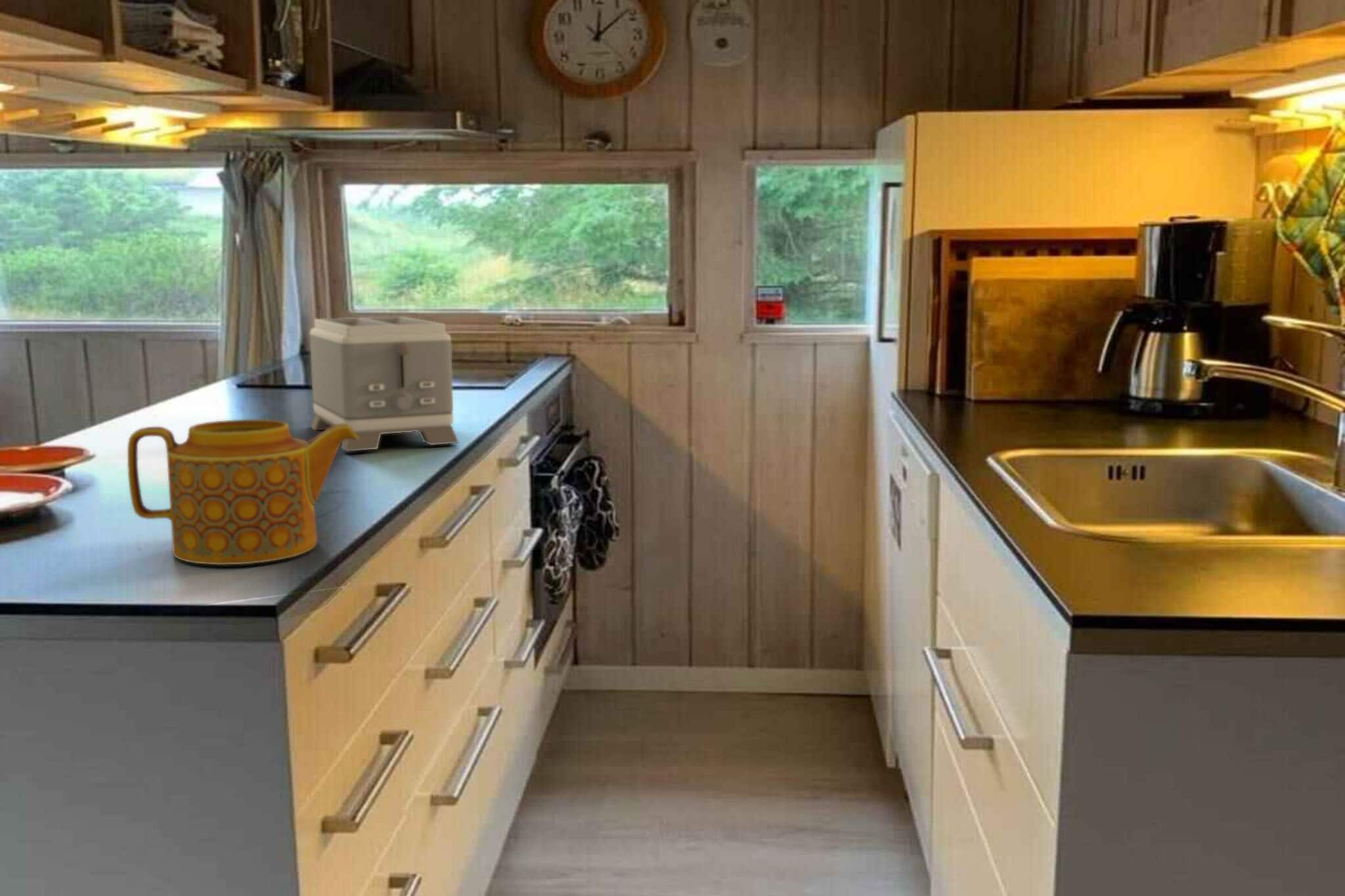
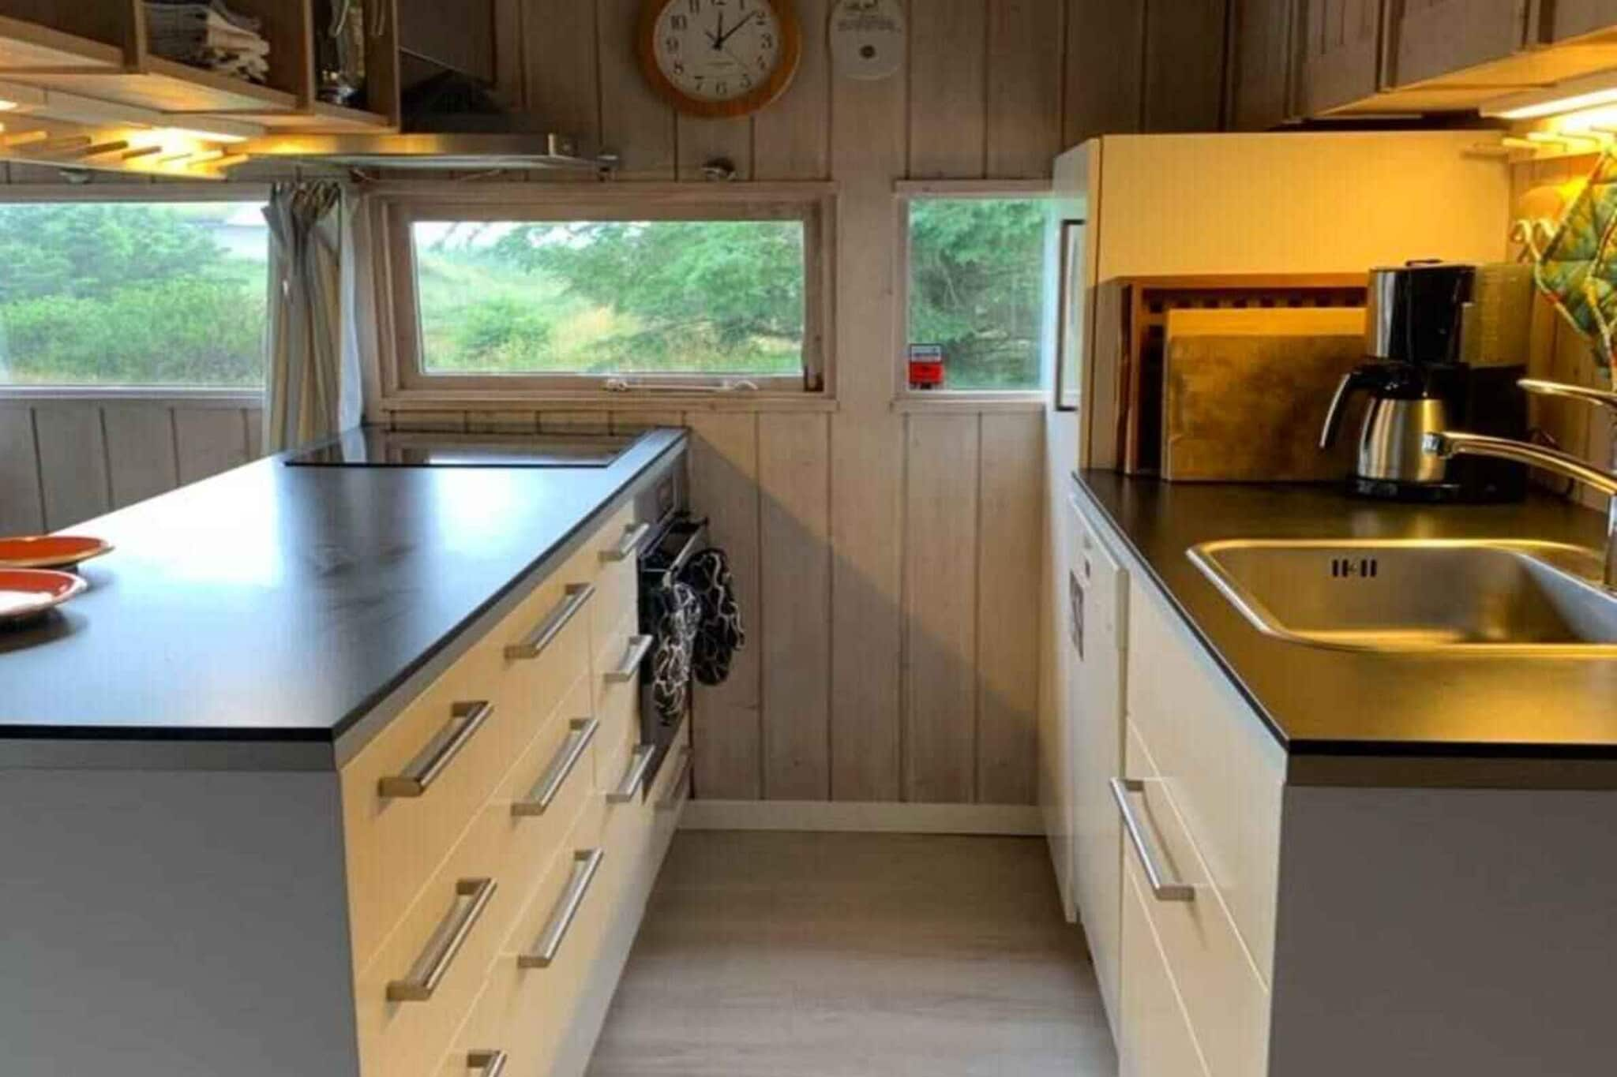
- toaster [309,316,460,452]
- teapot [127,419,359,566]
